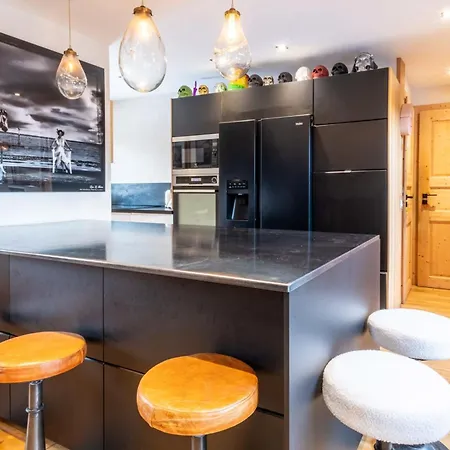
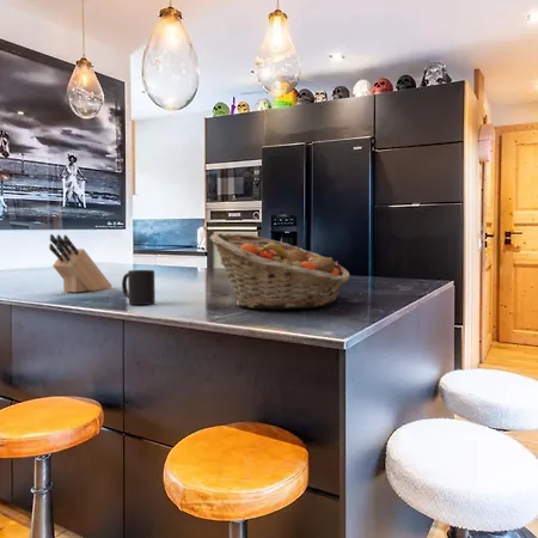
+ mug [121,269,157,306]
+ knife block [48,233,114,293]
+ fruit basket [209,232,351,310]
